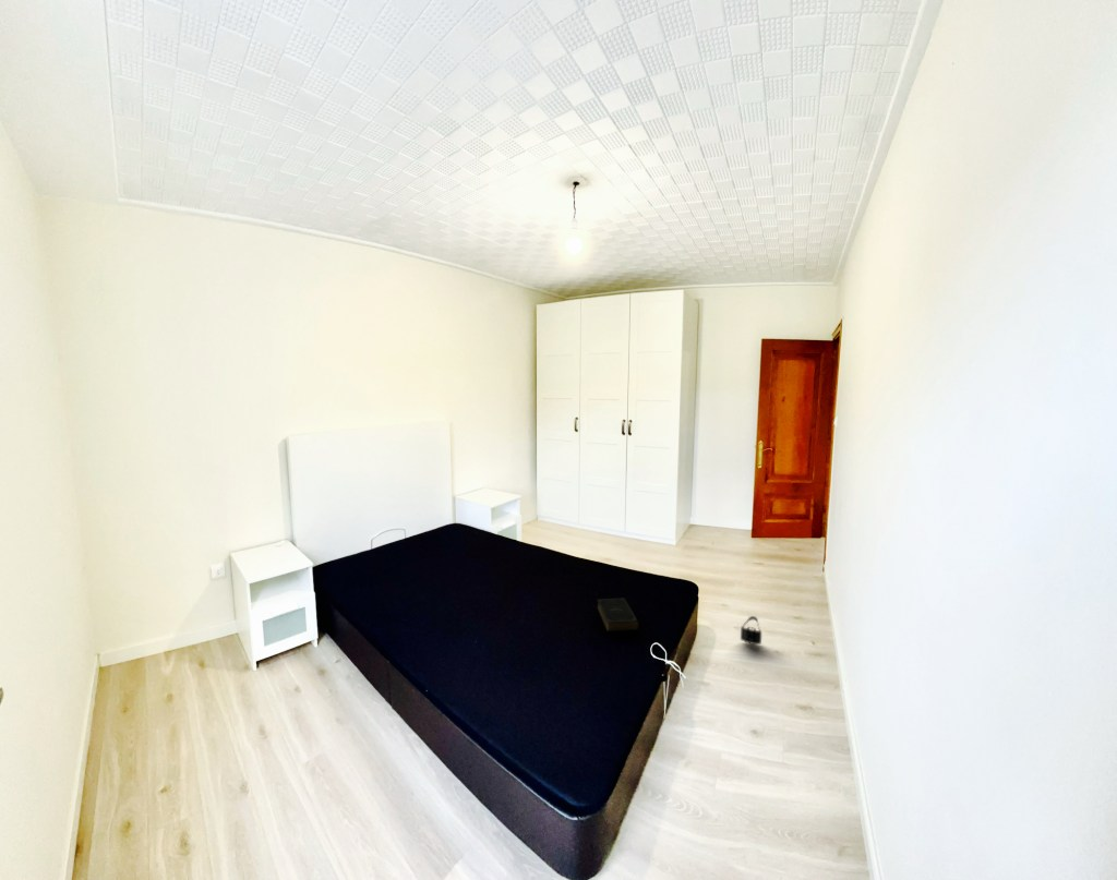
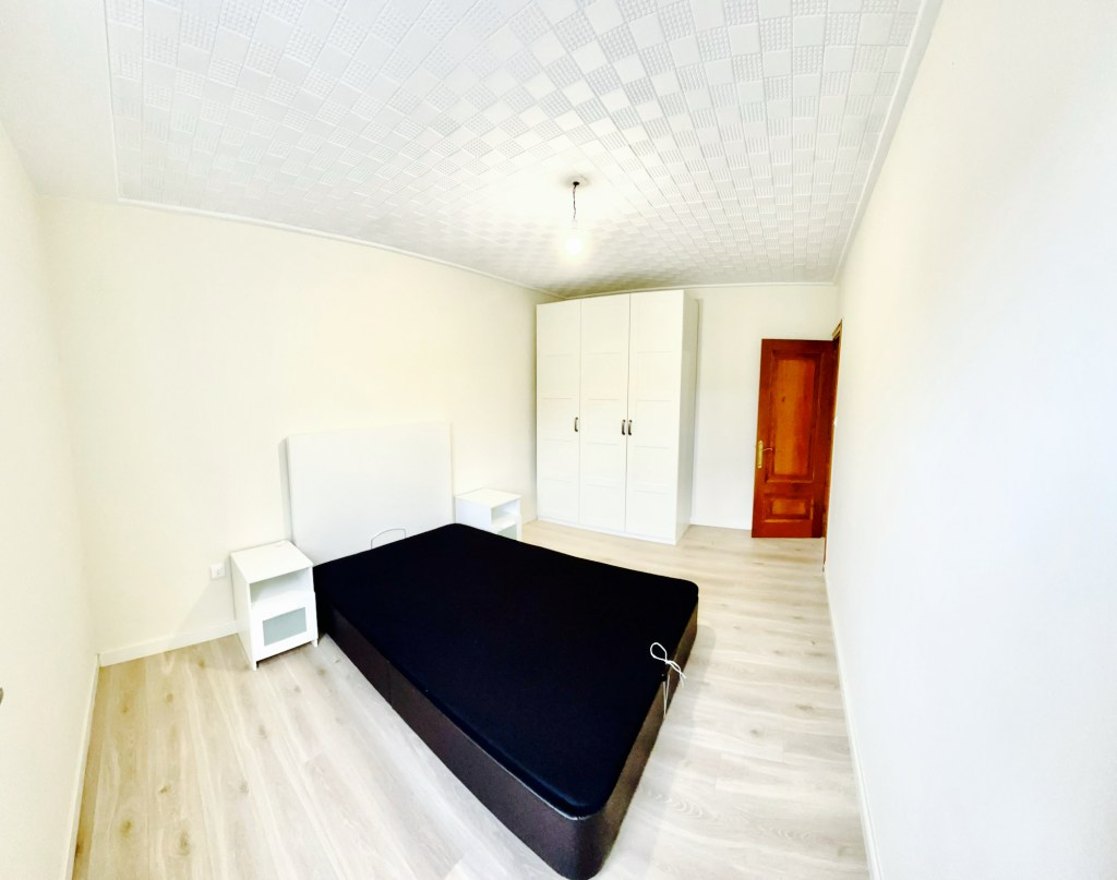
- bag [740,615,762,646]
- book [596,596,640,634]
